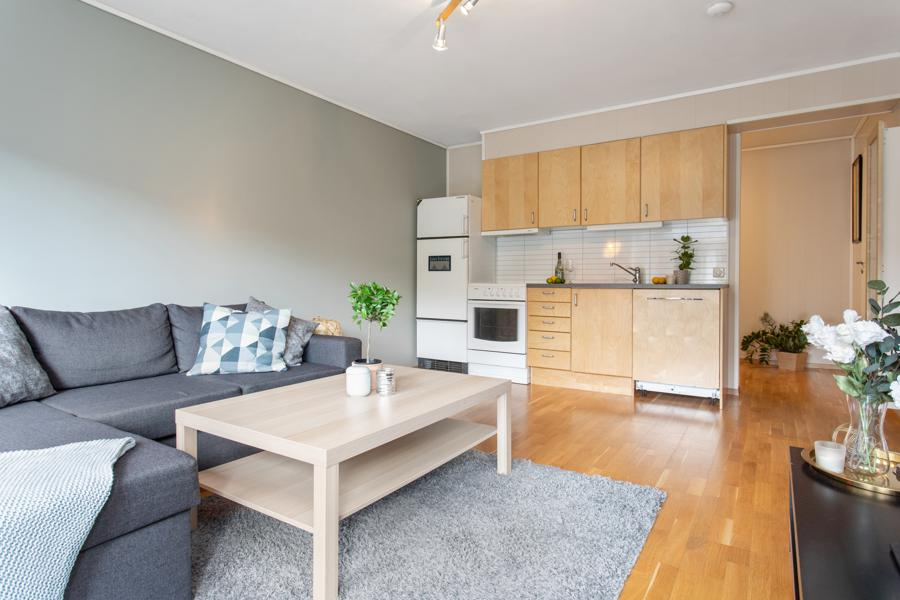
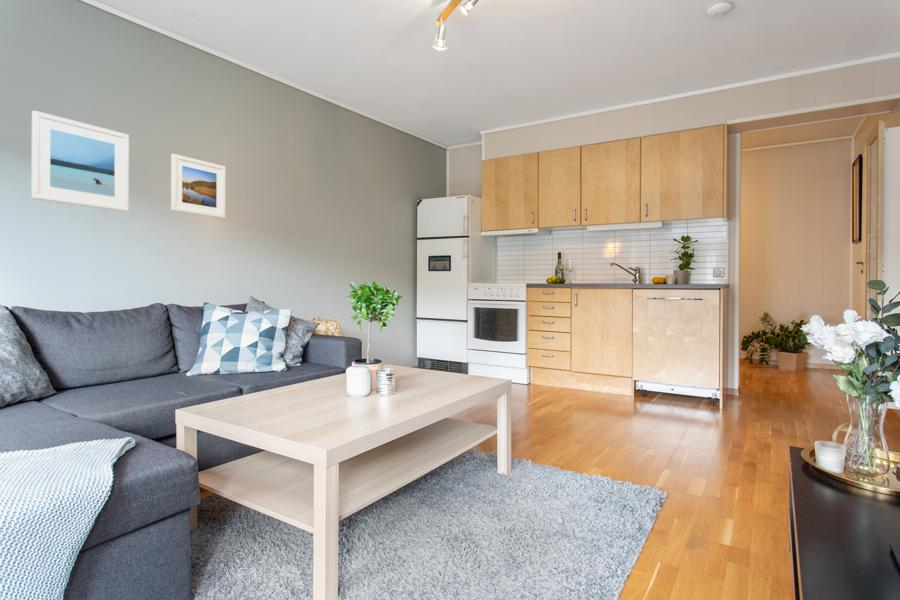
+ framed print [30,109,130,213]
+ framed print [170,153,226,219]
